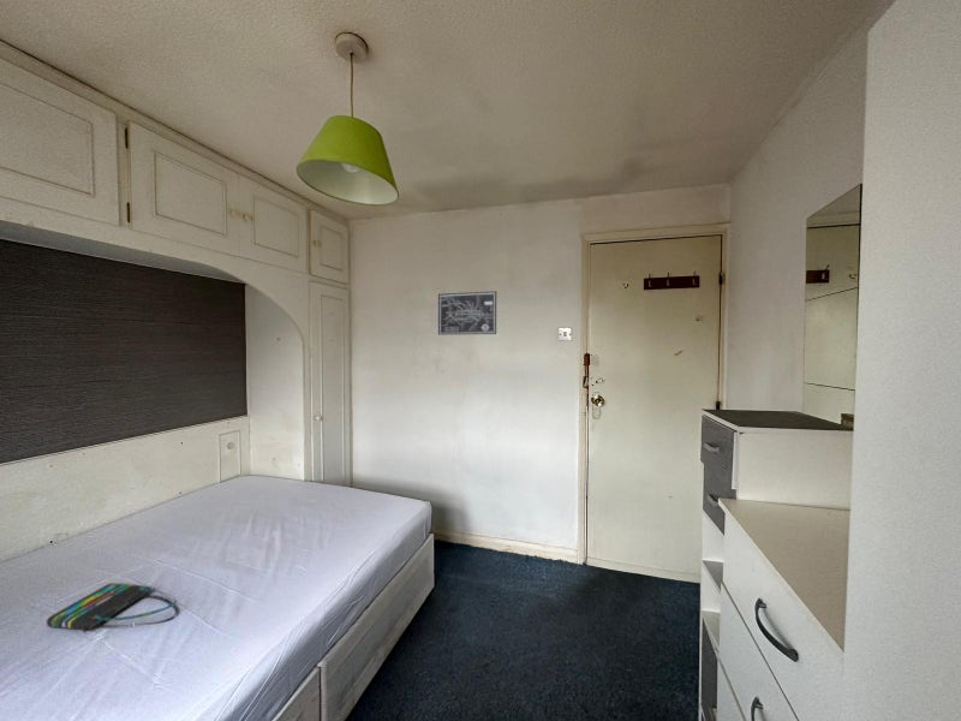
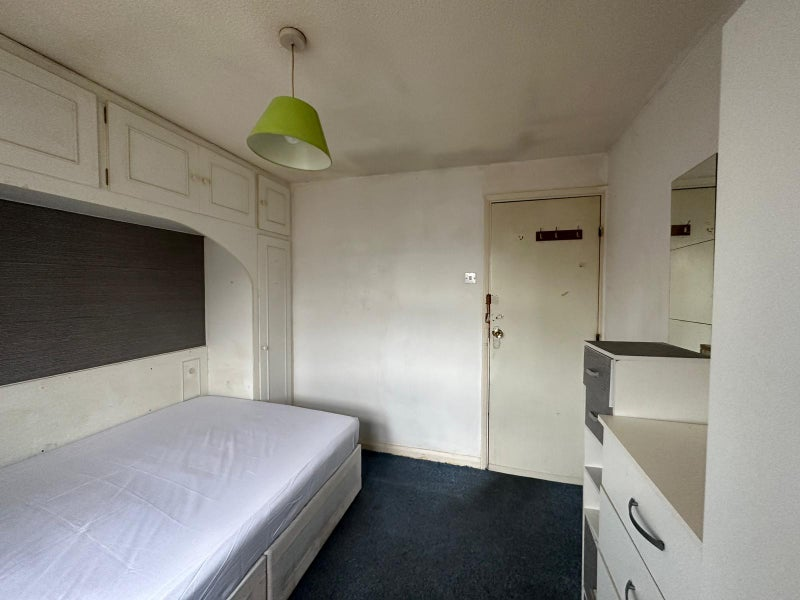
- wall art [437,290,497,336]
- tote bag [46,582,178,634]
